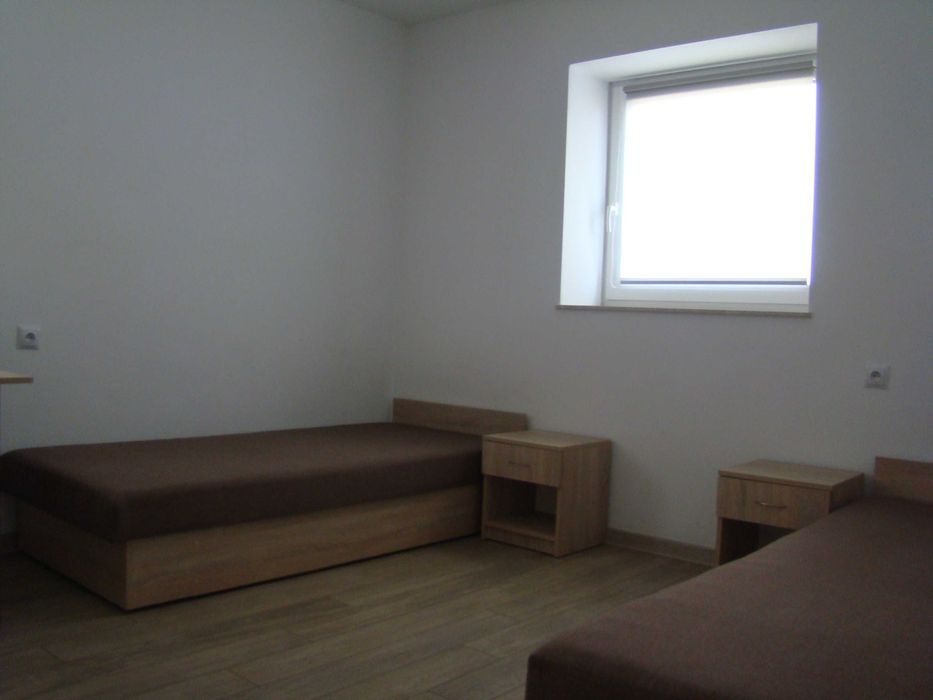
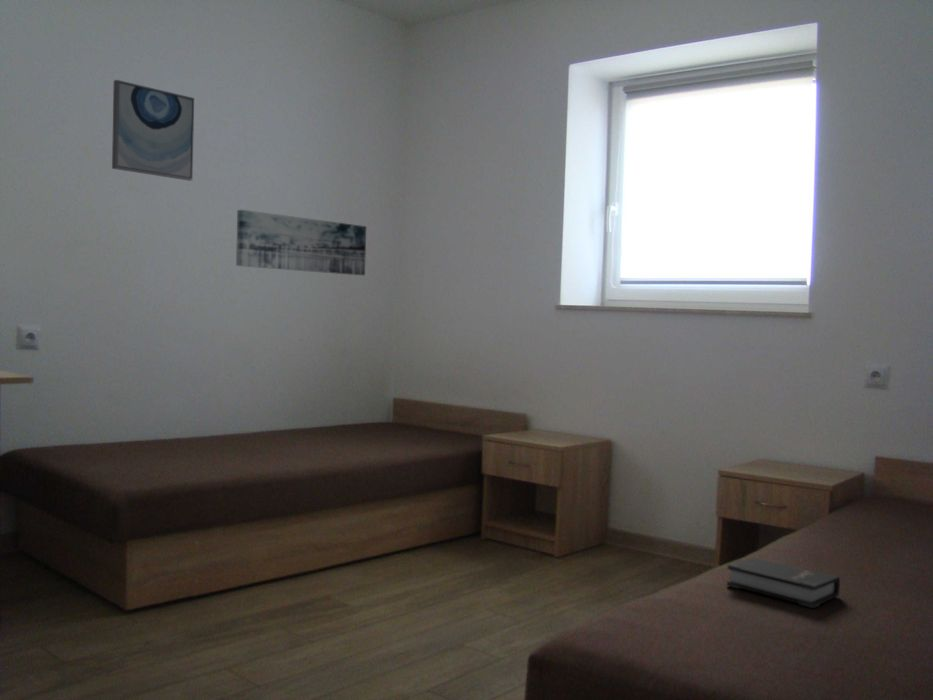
+ wall art [235,209,367,276]
+ wall art [111,79,195,182]
+ hardback book [726,557,841,609]
